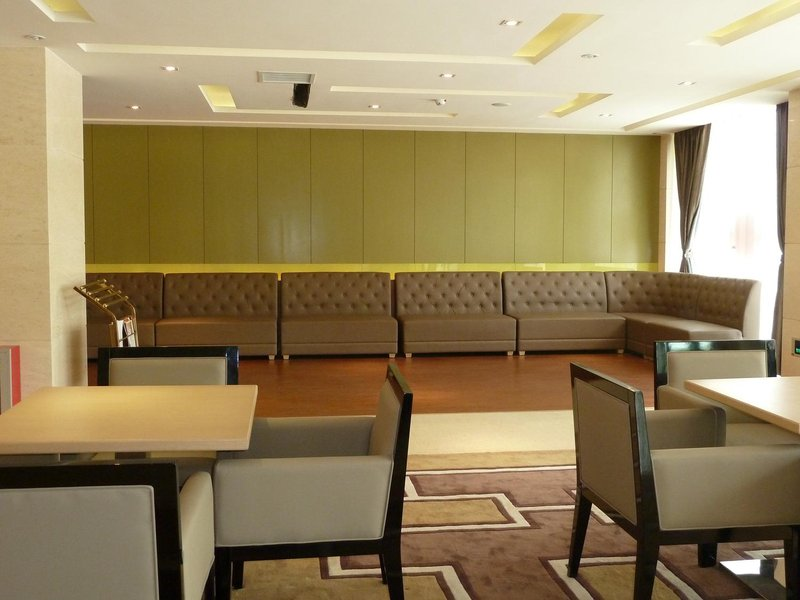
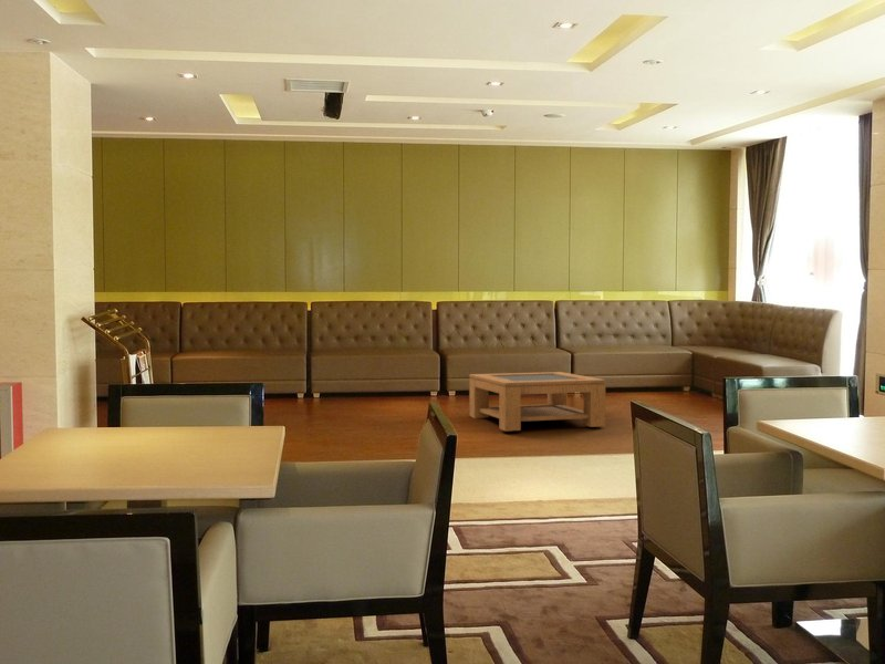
+ coffee table [468,371,606,432]
